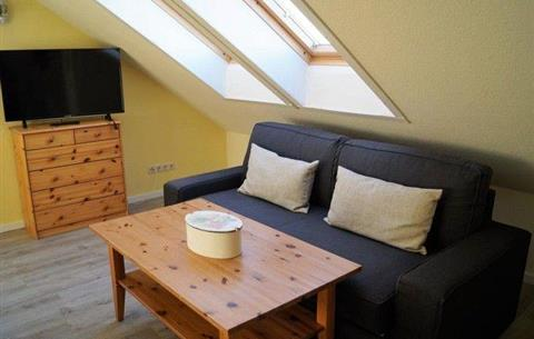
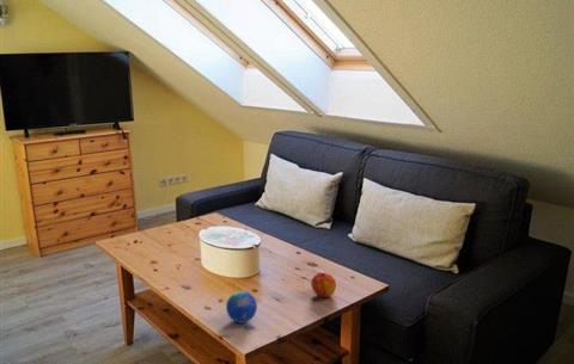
+ apple [310,272,337,298]
+ decorative orb [225,290,258,323]
